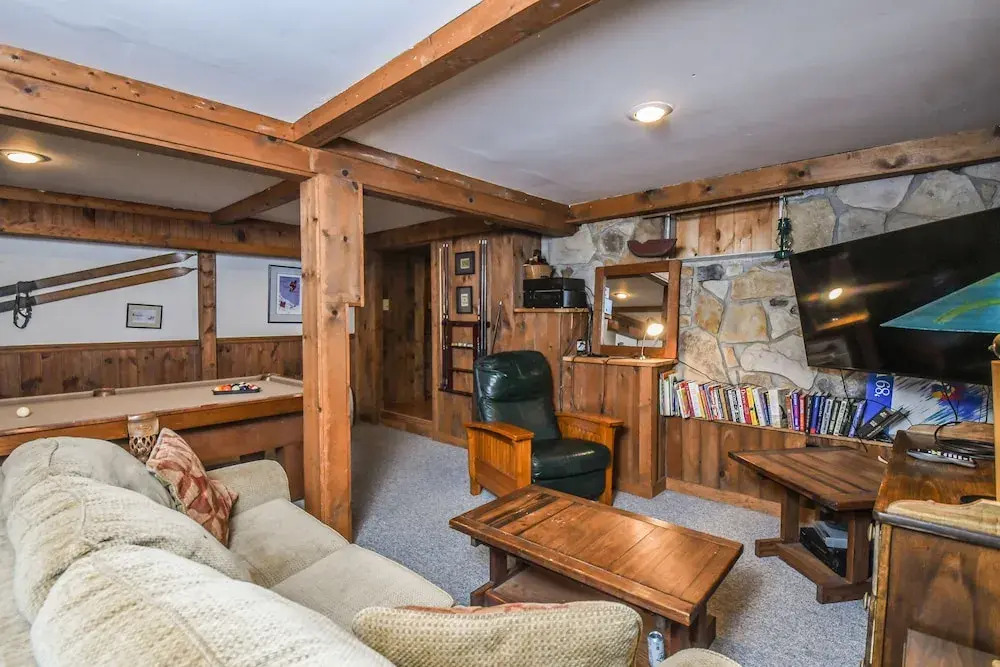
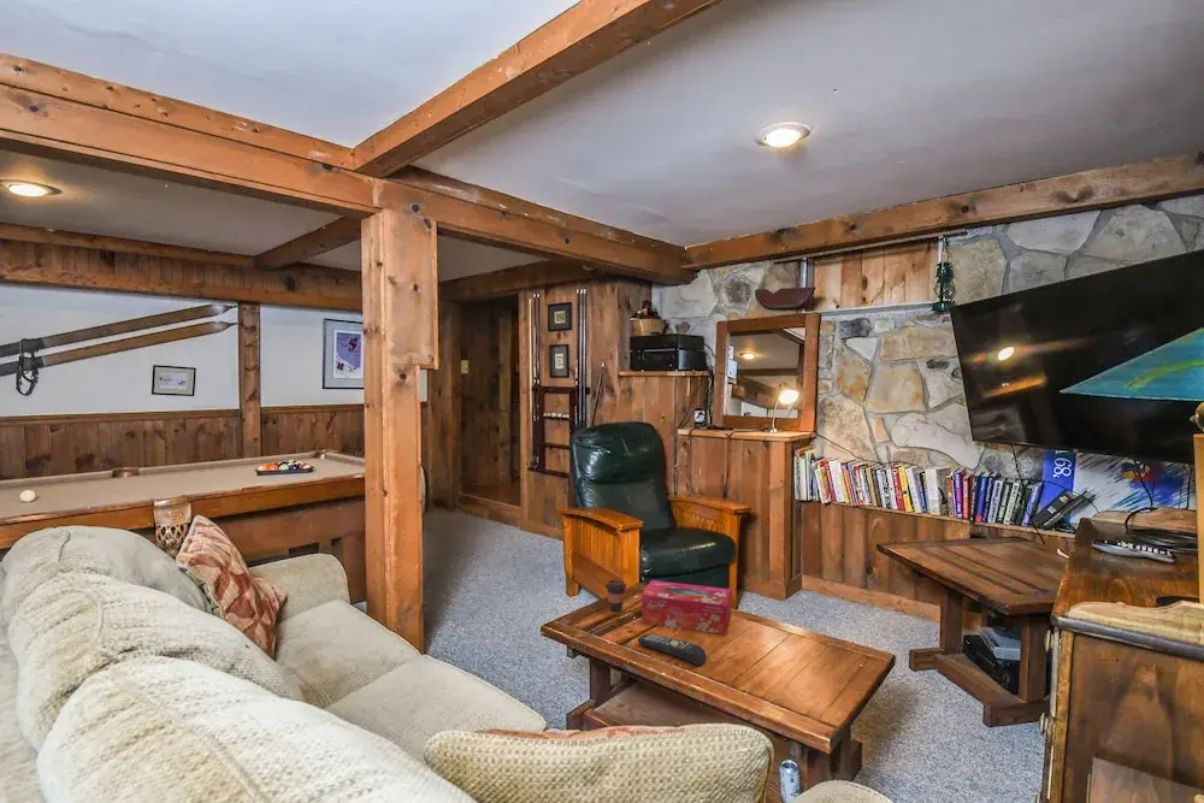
+ tissue box [641,579,732,636]
+ remote control [637,632,708,667]
+ coffee cup [604,578,627,613]
